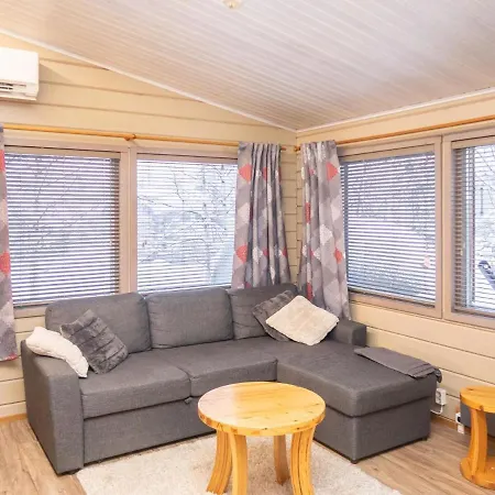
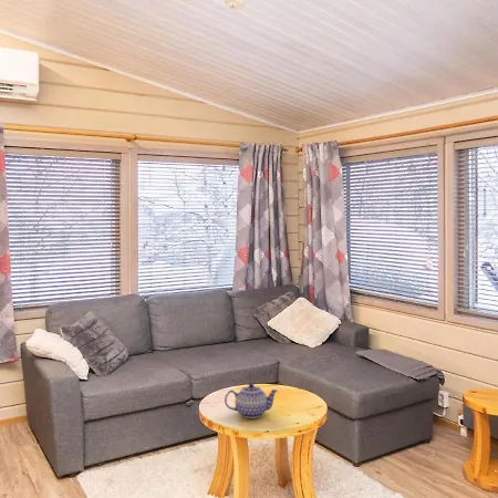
+ teapot [224,382,279,419]
